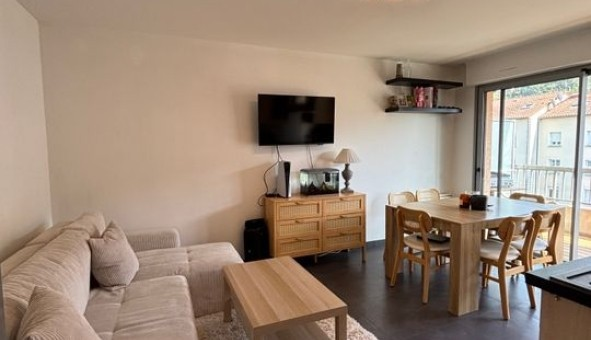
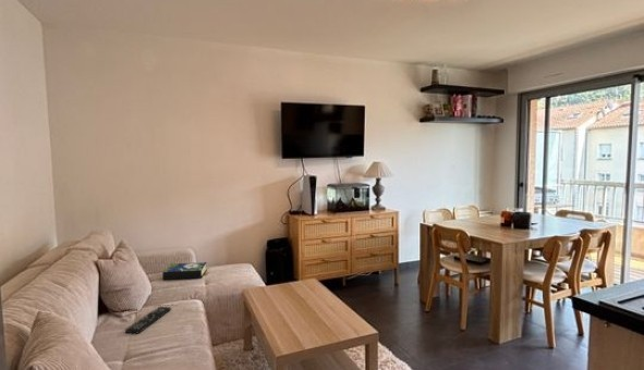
+ book [161,261,208,281]
+ remote control [124,306,172,334]
